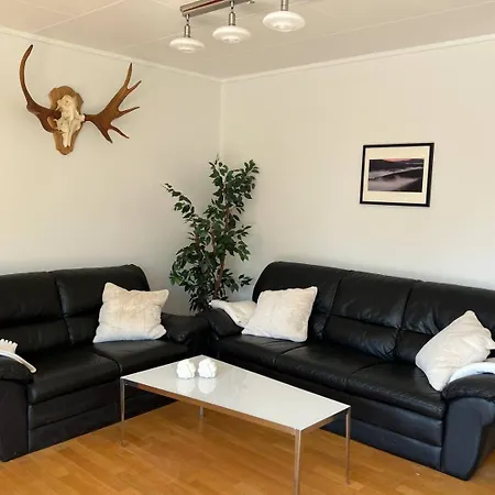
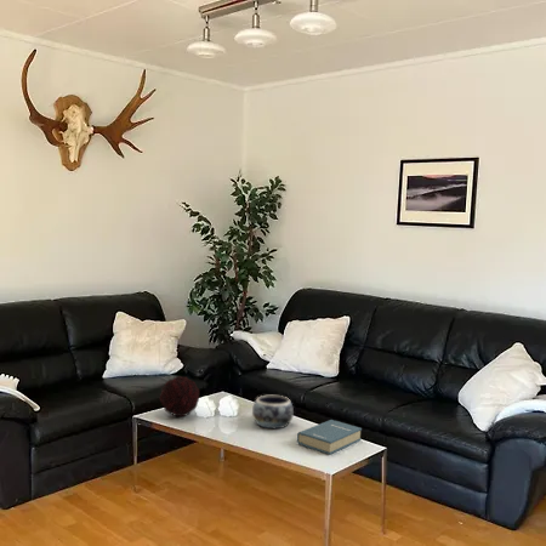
+ hardback book [296,419,363,455]
+ decorative orb [159,375,200,417]
+ decorative bowl [251,394,295,430]
